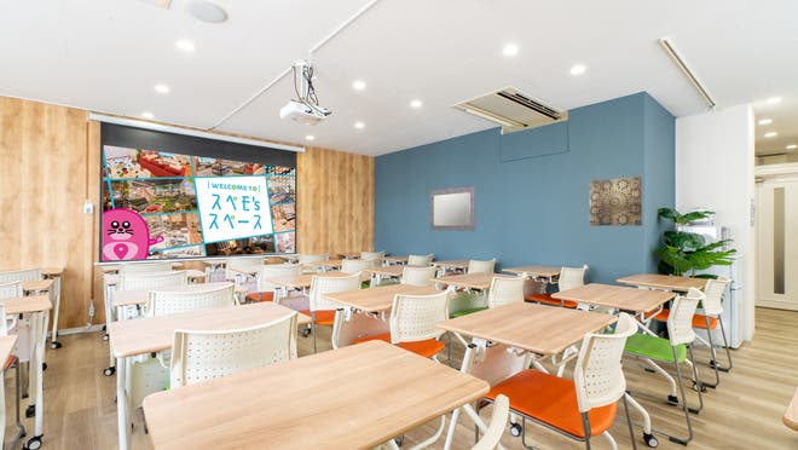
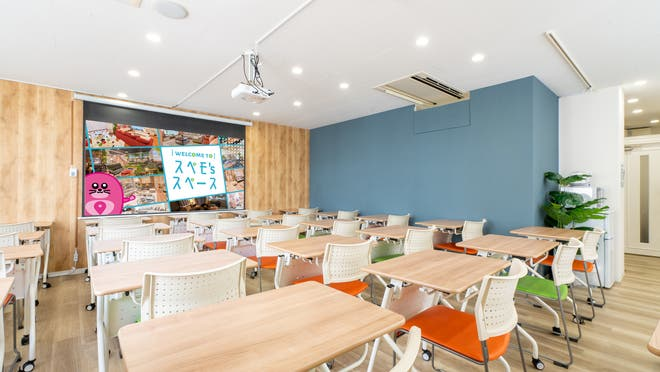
- wall art [589,175,643,227]
- mirror [429,185,476,232]
